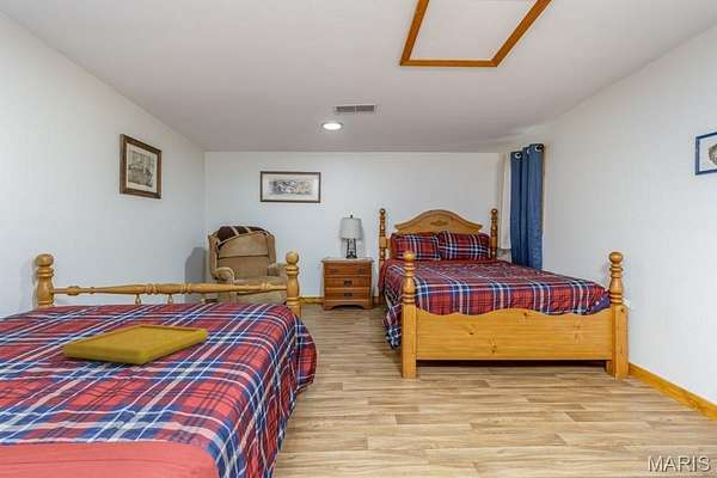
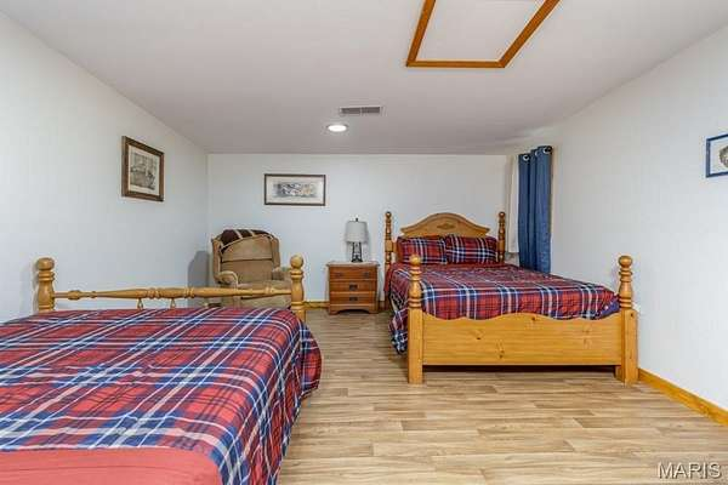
- serving tray [61,323,210,366]
